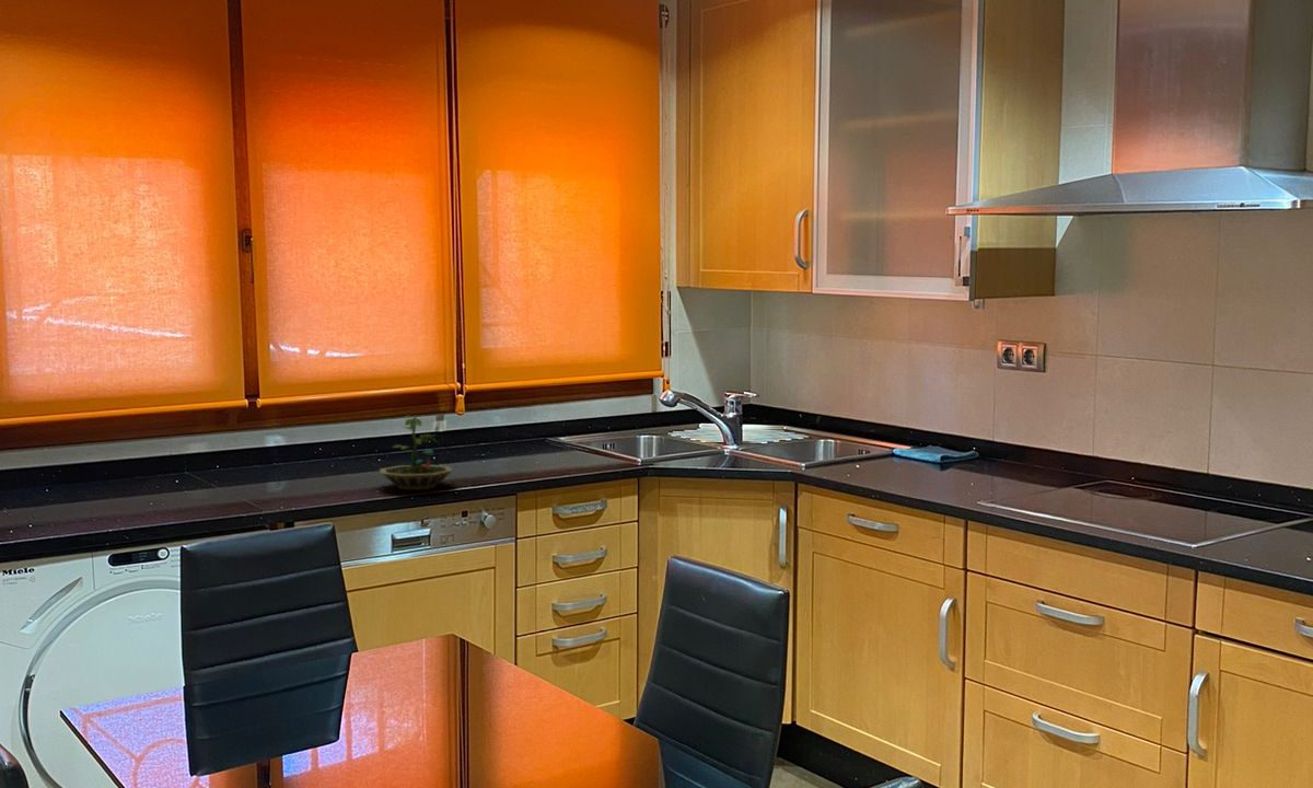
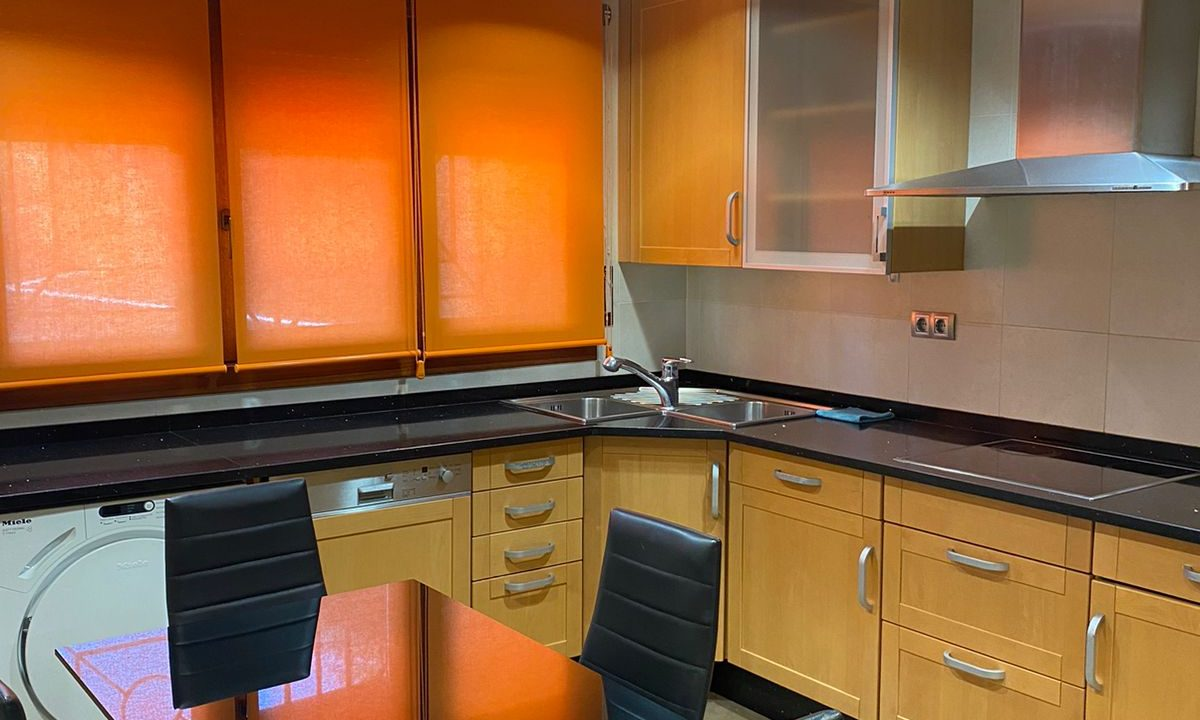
- terrarium [379,415,454,491]
